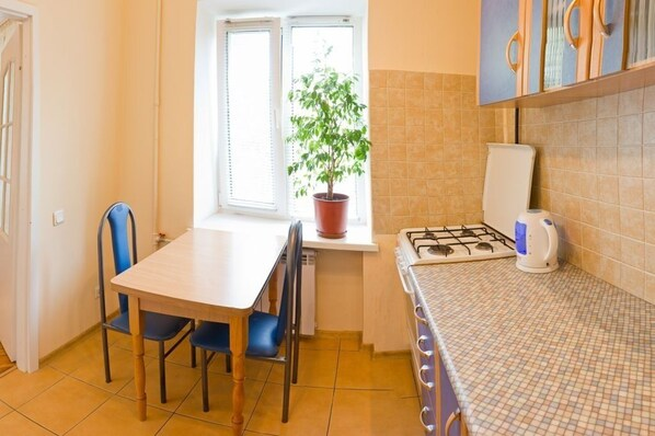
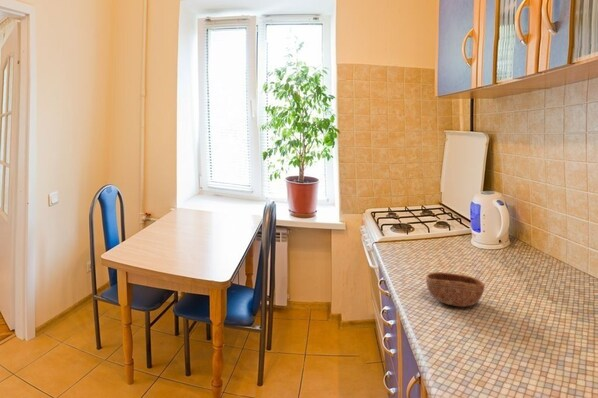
+ bowl [425,271,486,307]
